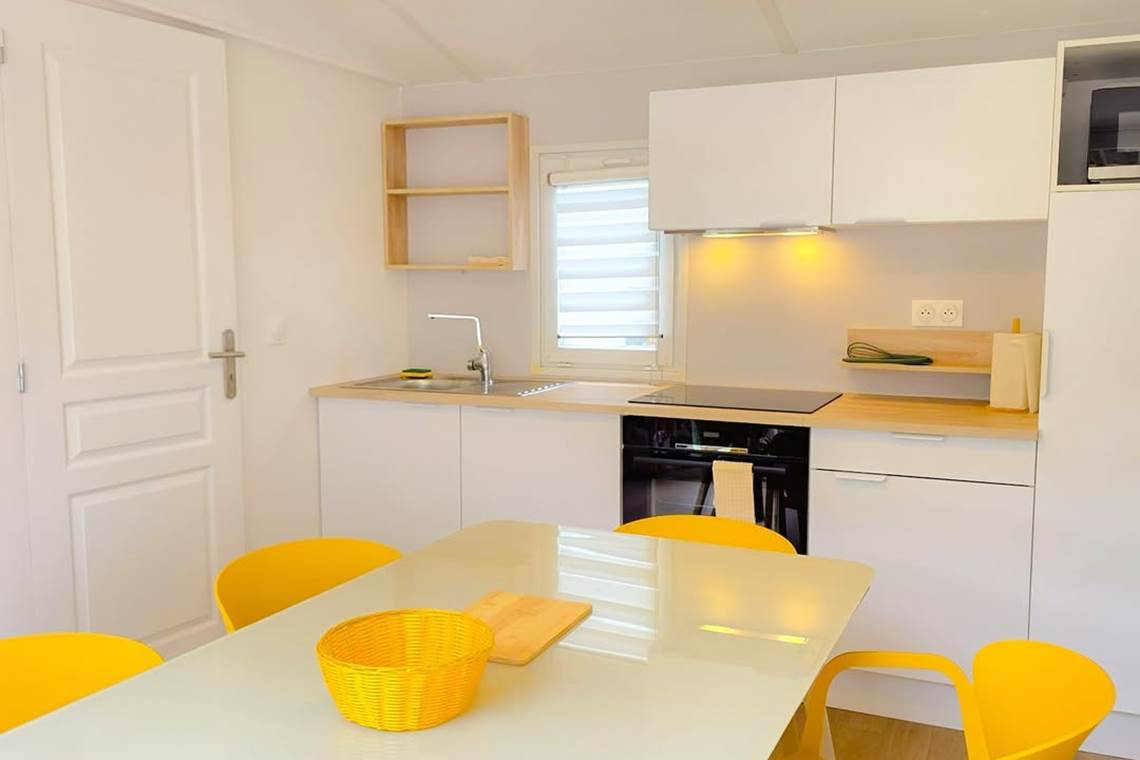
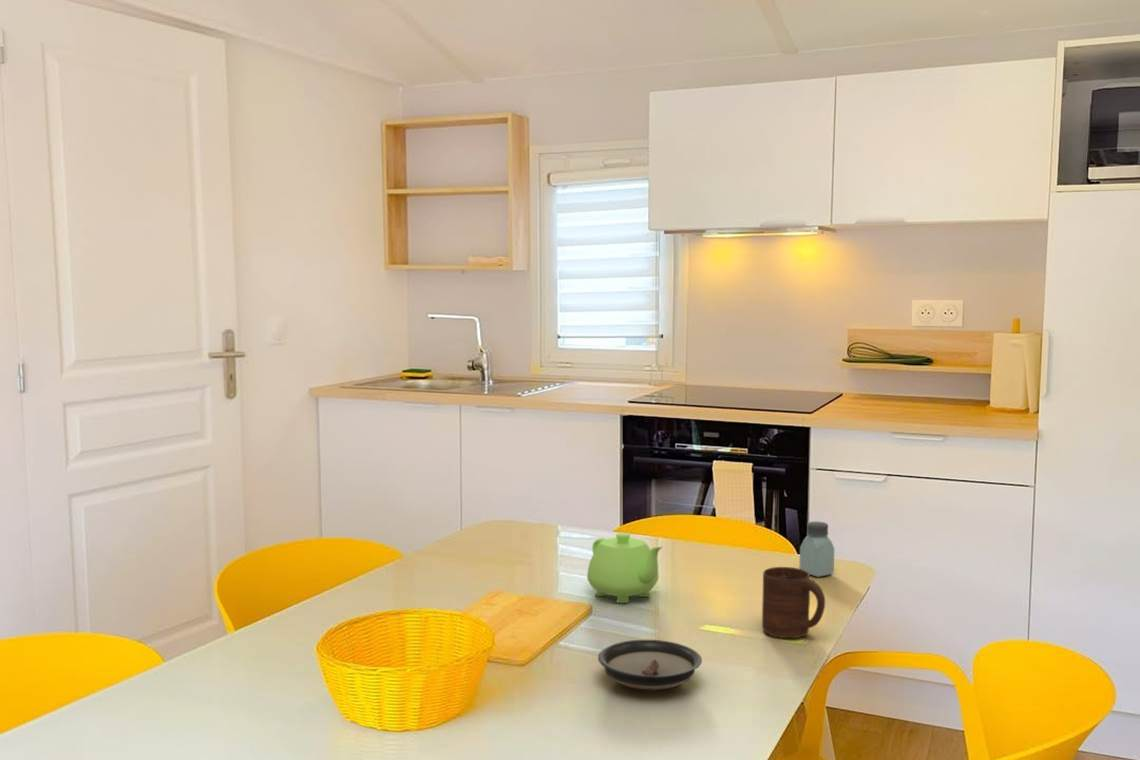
+ teapot [586,532,663,604]
+ cup [761,566,826,639]
+ saucer [597,639,703,691]
+ saltshaker [799,521,835,578]
